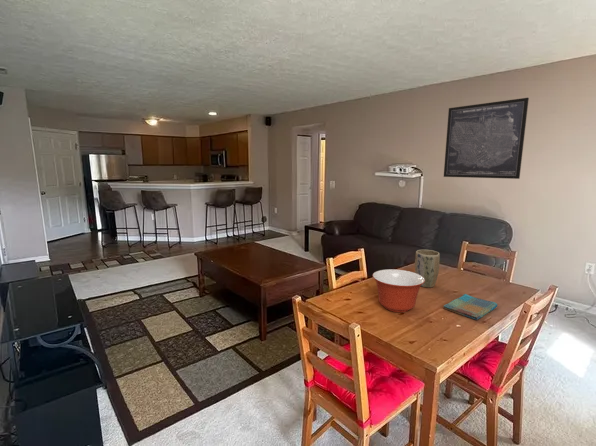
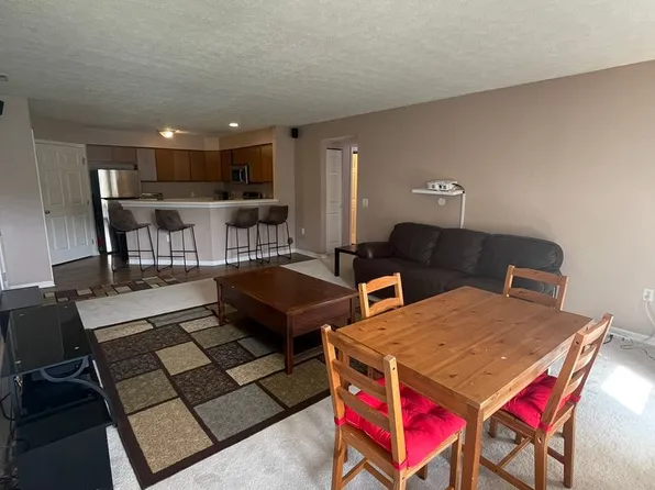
- mixing bowl [372,268,425,313]
- dish towel [443,293,498,321]
- wall art [443,97,530,180]
- plant pot [414,249,441,288]
